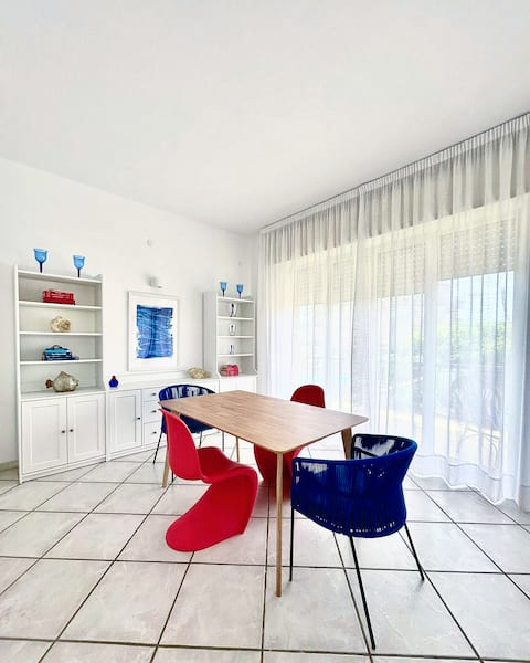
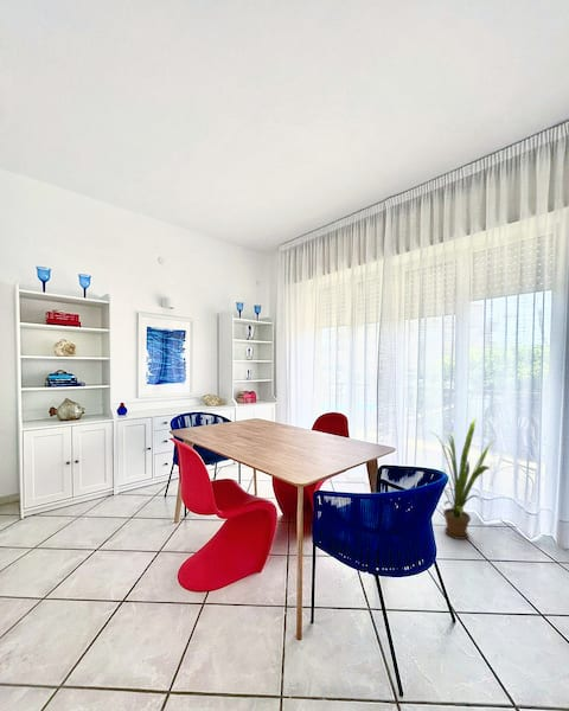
+ house plant [428,418,496,540]
